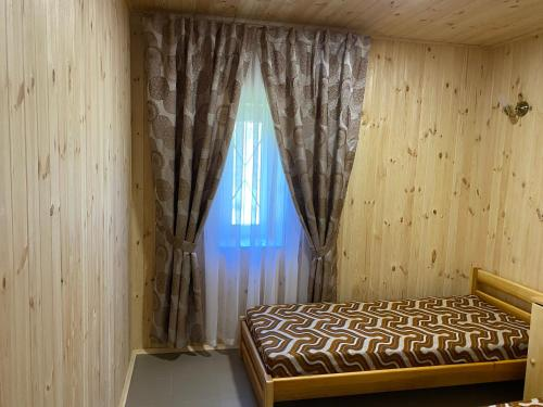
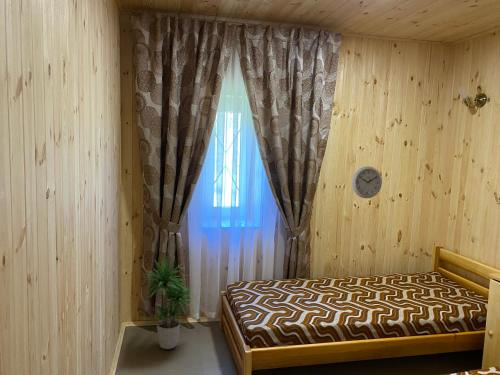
+ potted plant [139,255,199,350]
+ wall clock [351,165,383,199]
